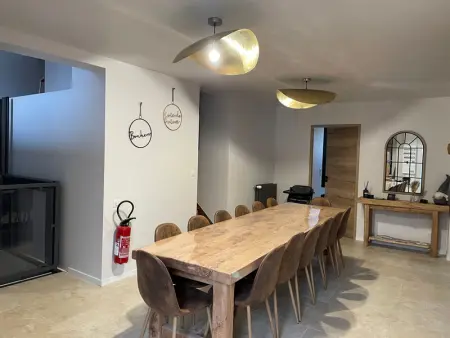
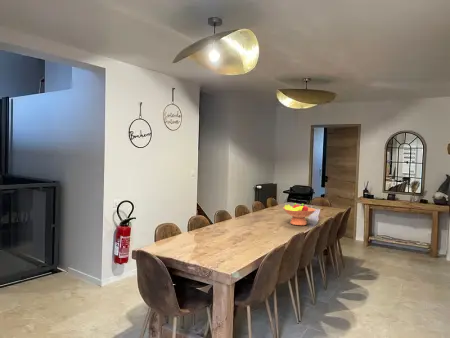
+ fruit bowl [282,202,317,226]
